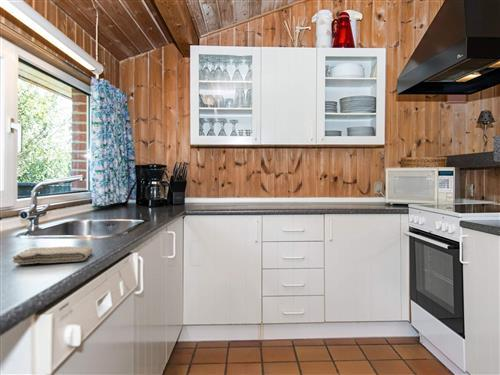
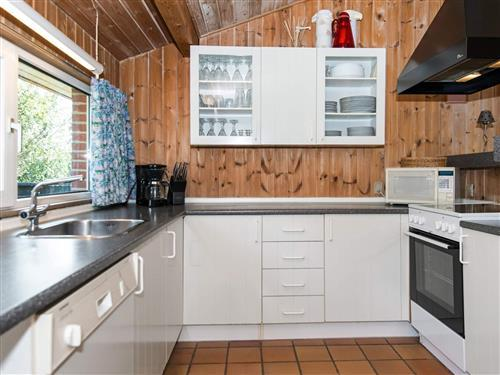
- washcloth [12,245,94,265]
